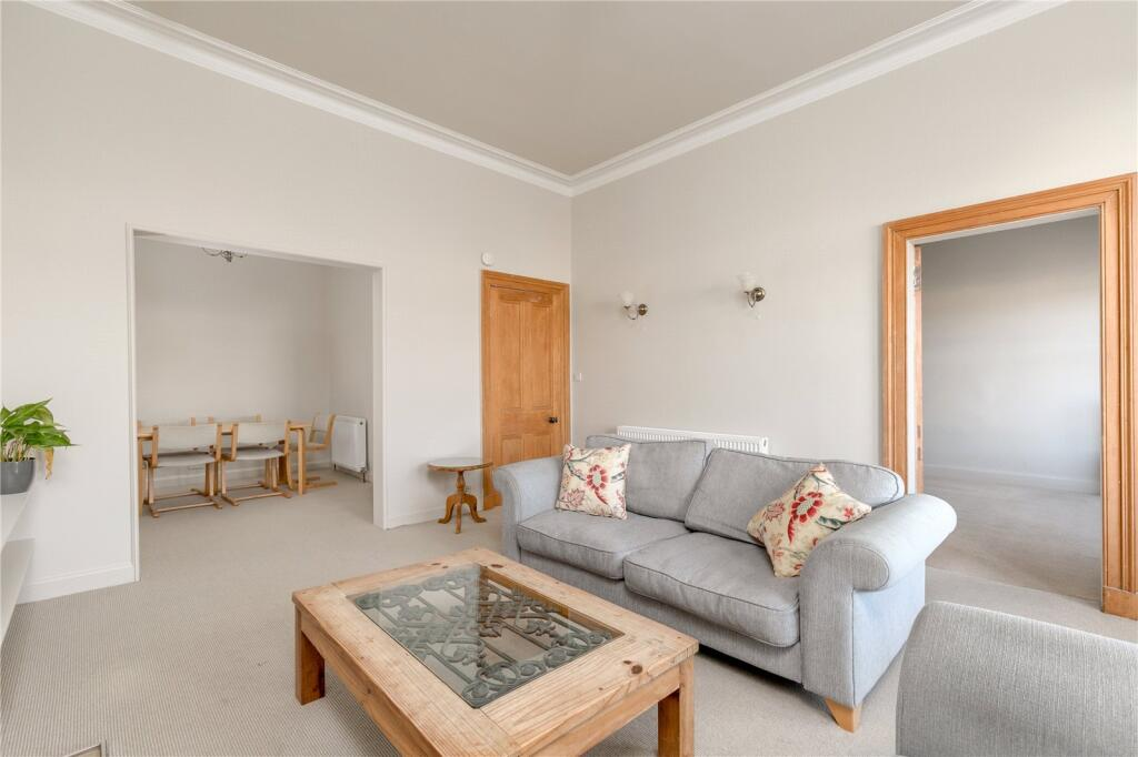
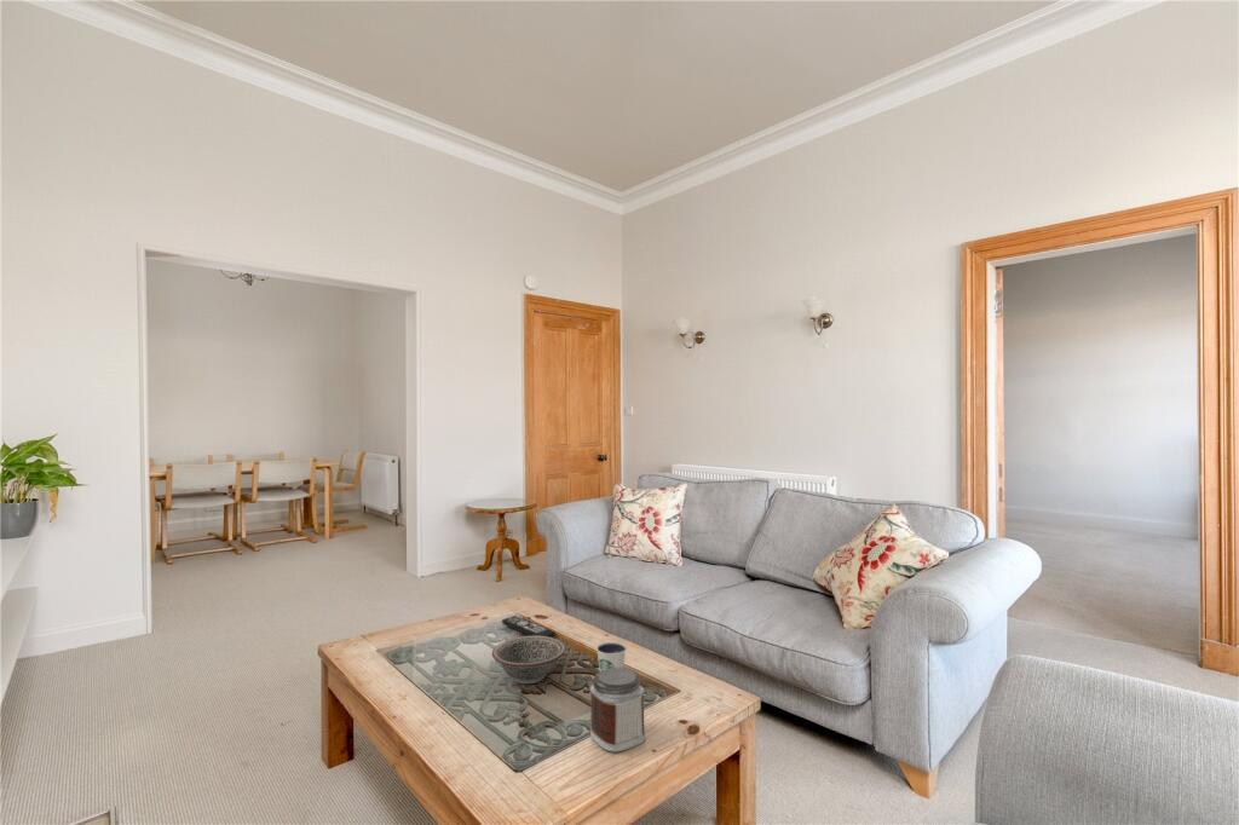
+ decorative bowl [491,635,566,685]
+ remote control [501,615,557,639]
+ dixie cup [595,641,628,671]
+ jar [589,667,646,754]
